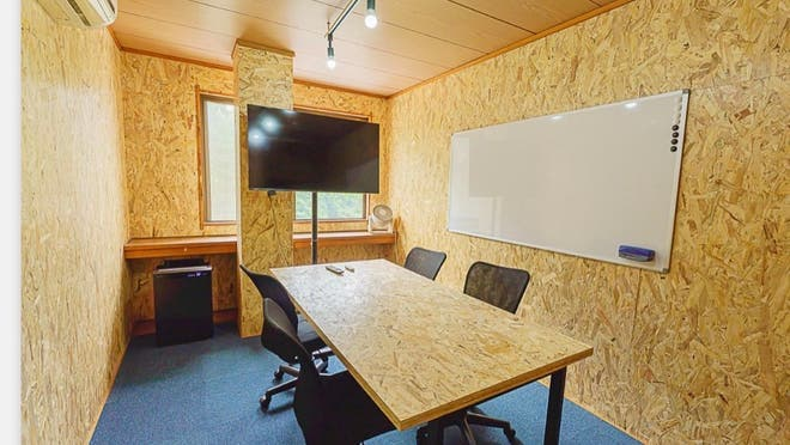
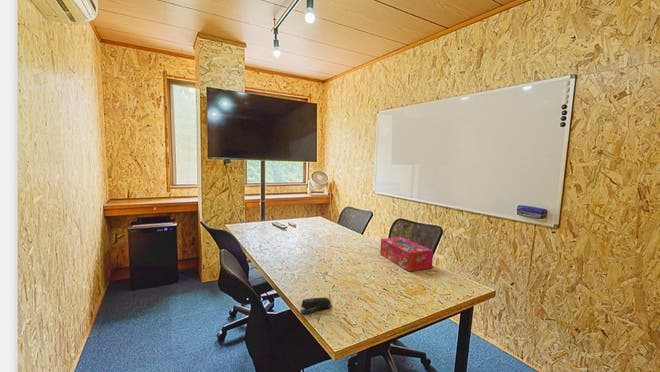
+ stapler [300,297,333,315]
+ tissue box [379,236,434,272]
